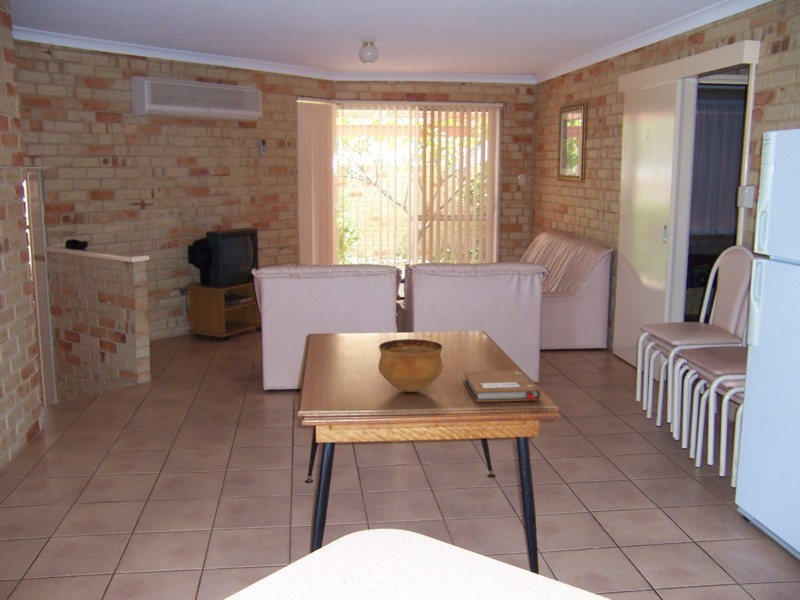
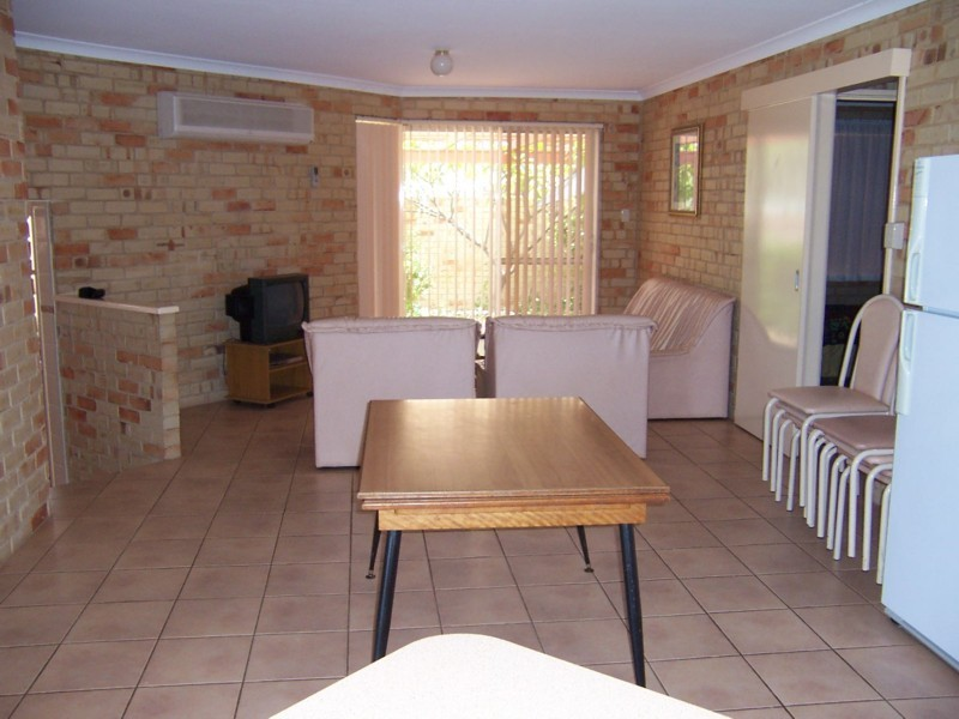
- bowl [378,338,444,393]
- notebook [462,369,541,403]
